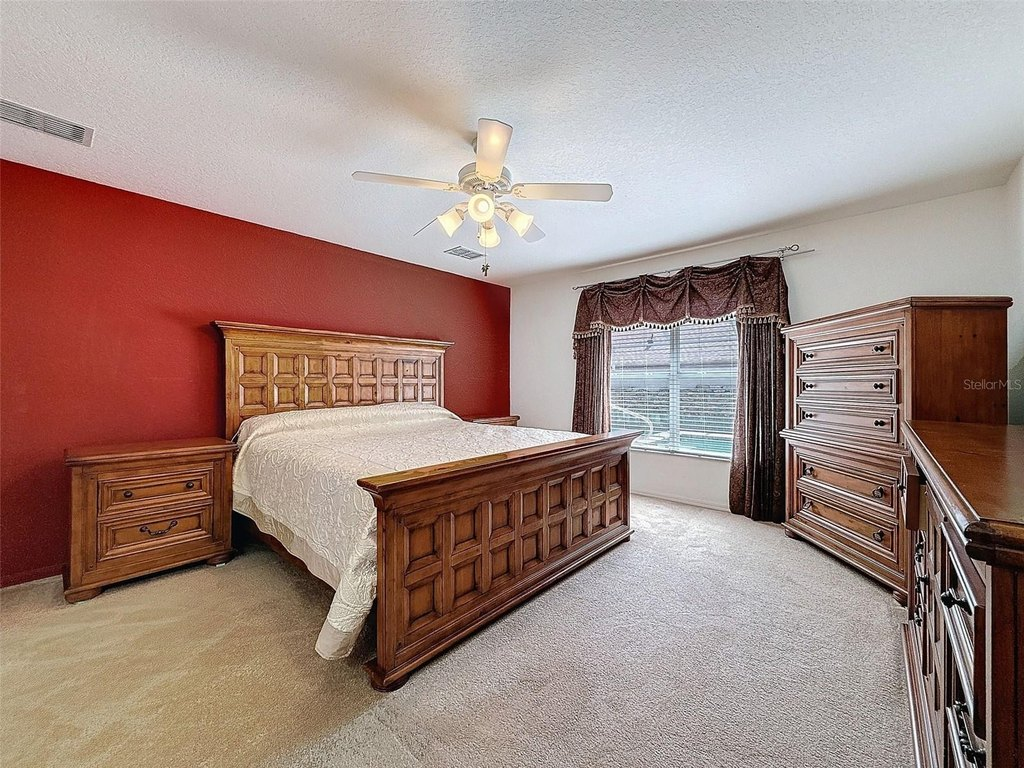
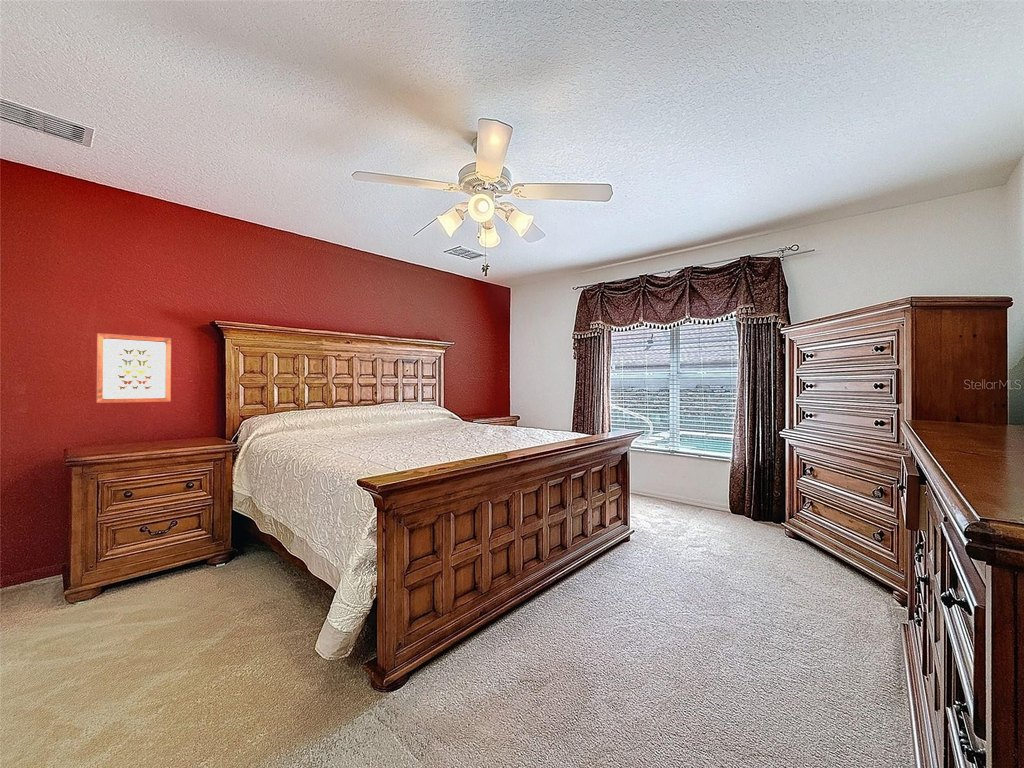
+ wall art [95,332,172,404]
